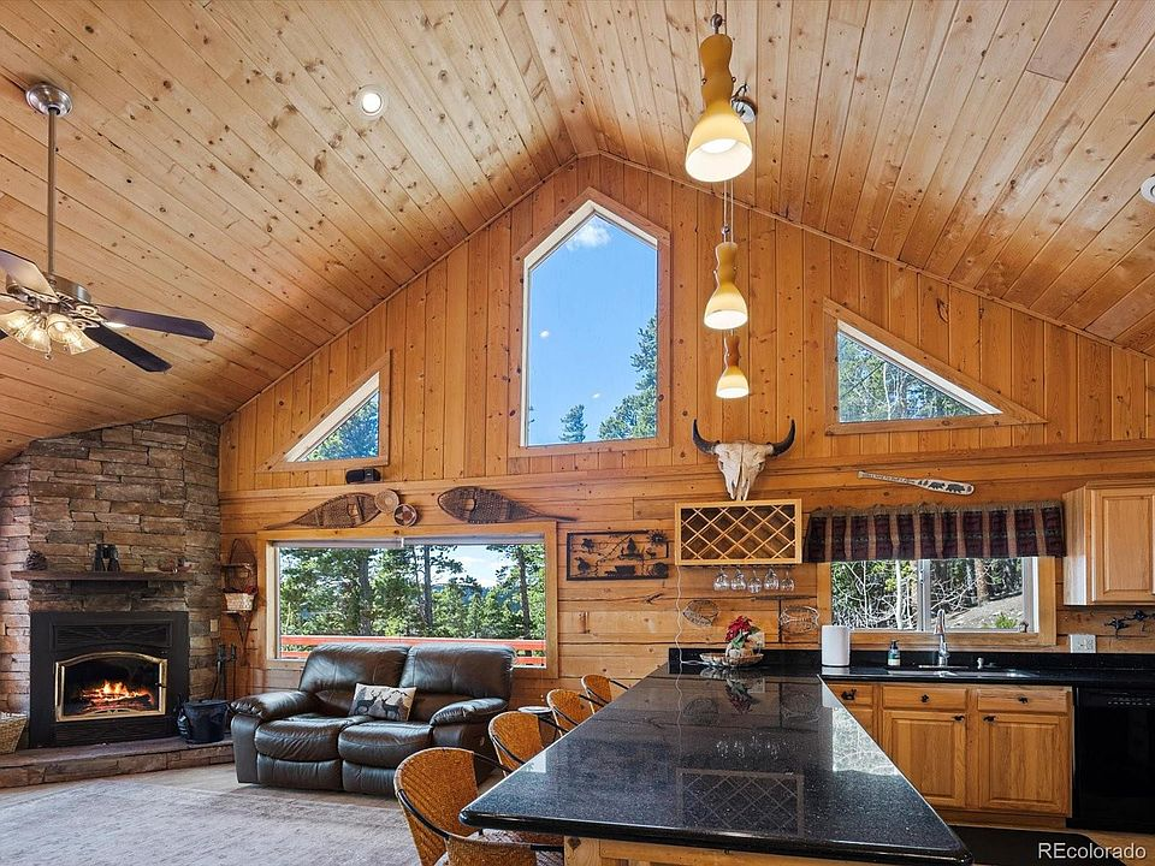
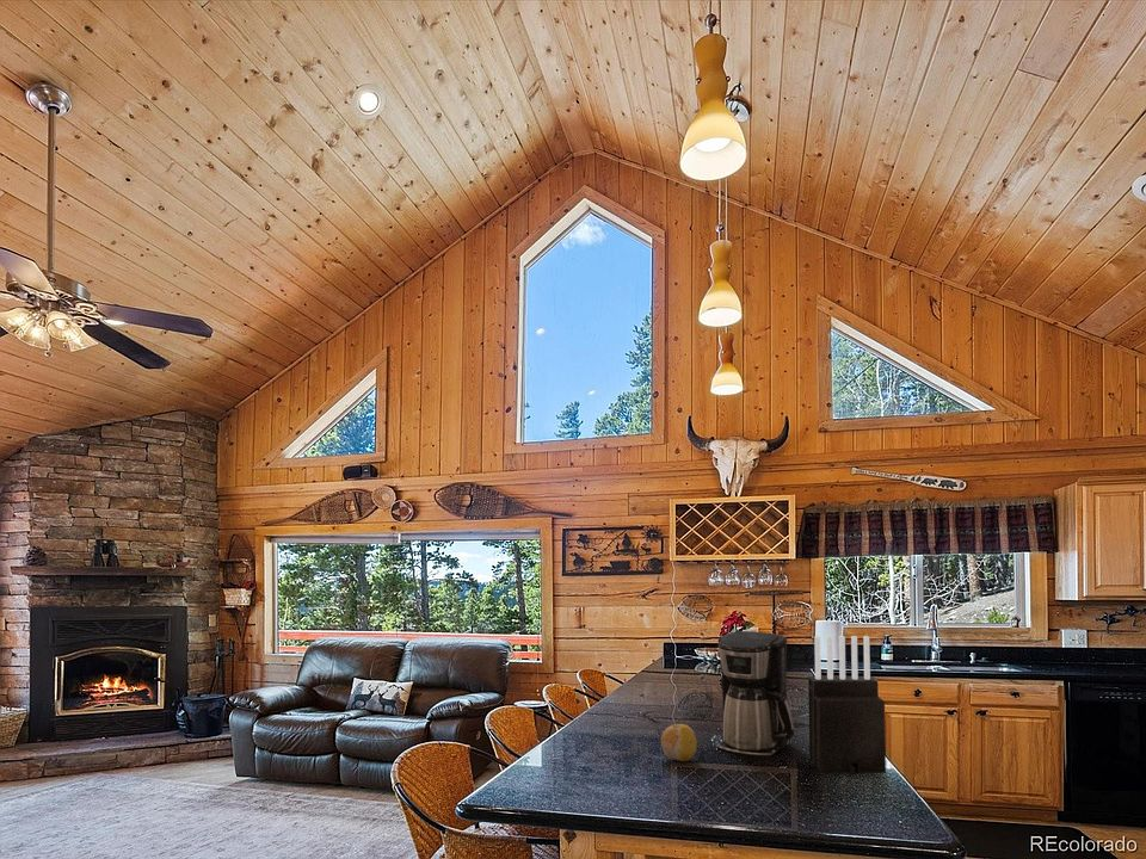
+ knife block [807,635,887,777]
+ coffee maker [715,630,795,756]
+ fruit [660,723,698,762]
